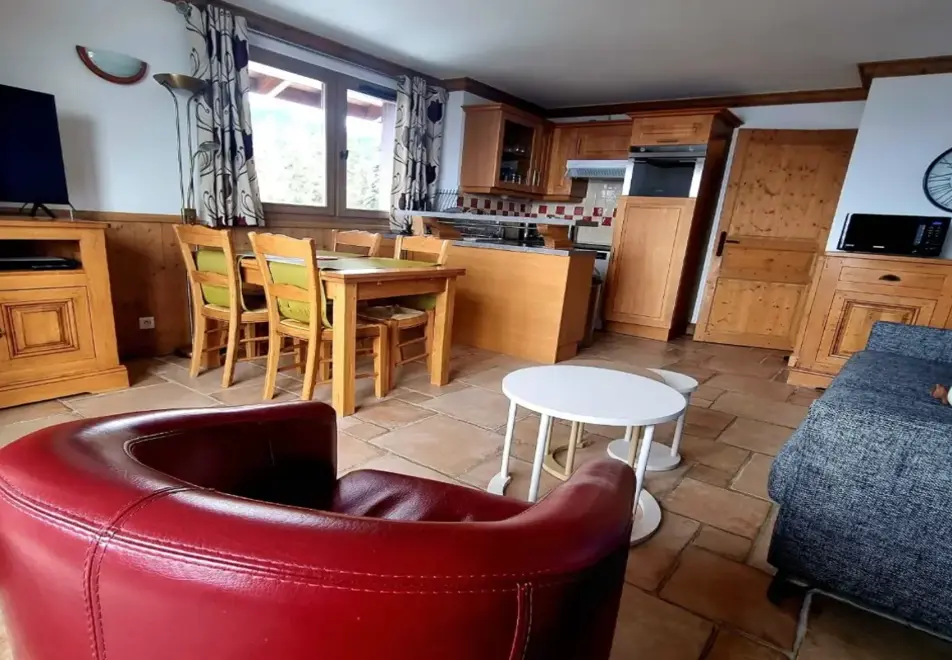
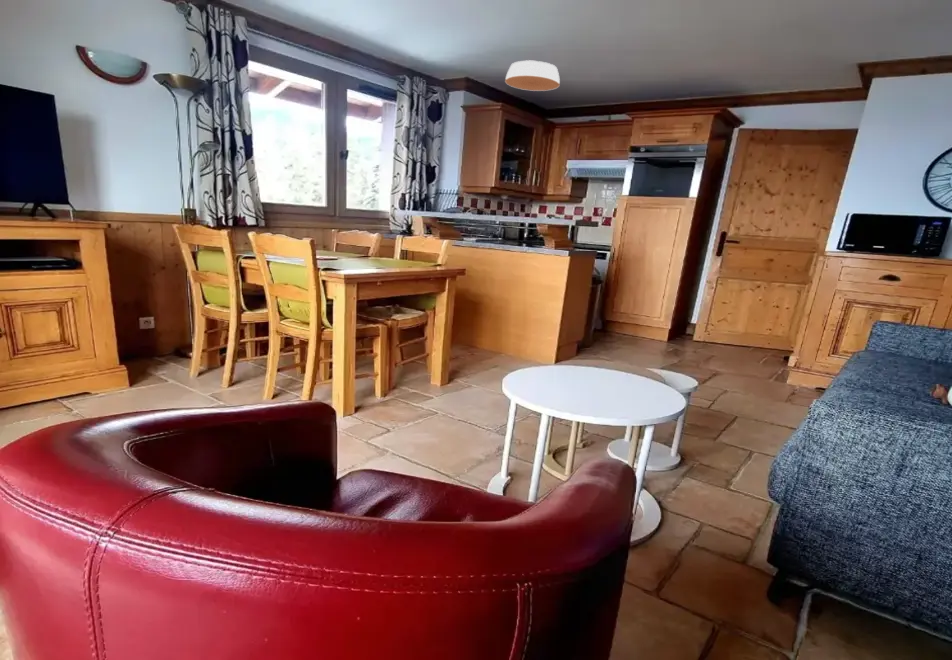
+ ceiling light [504,59,561,92]
